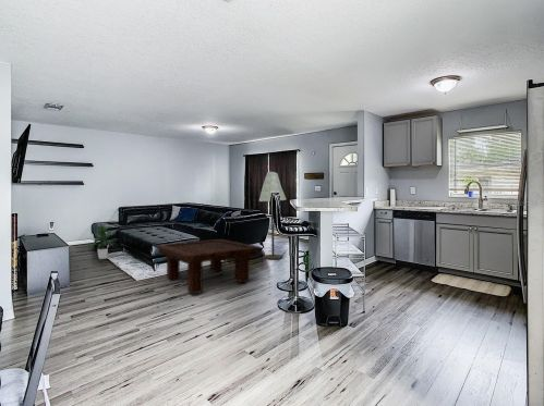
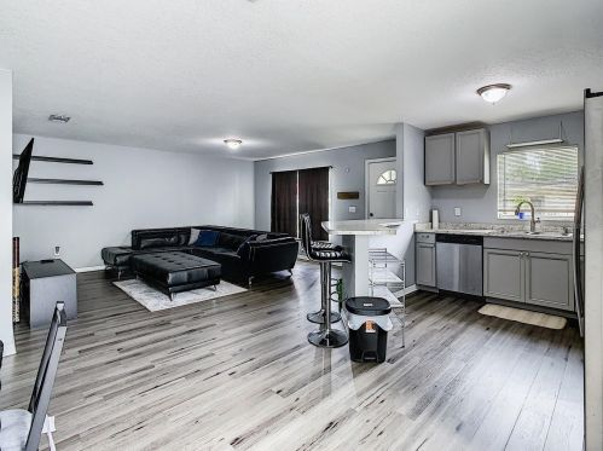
- floor lamp [258,171,287,260]
- indoor plant [89,223,118,260]
- coffee table [153,238,263,295]
